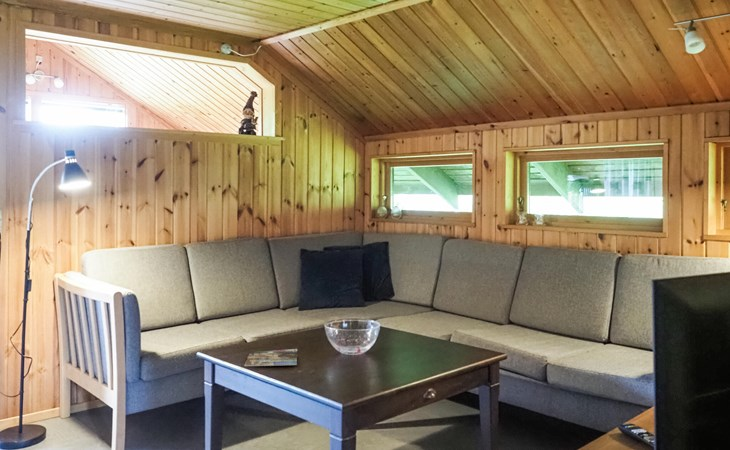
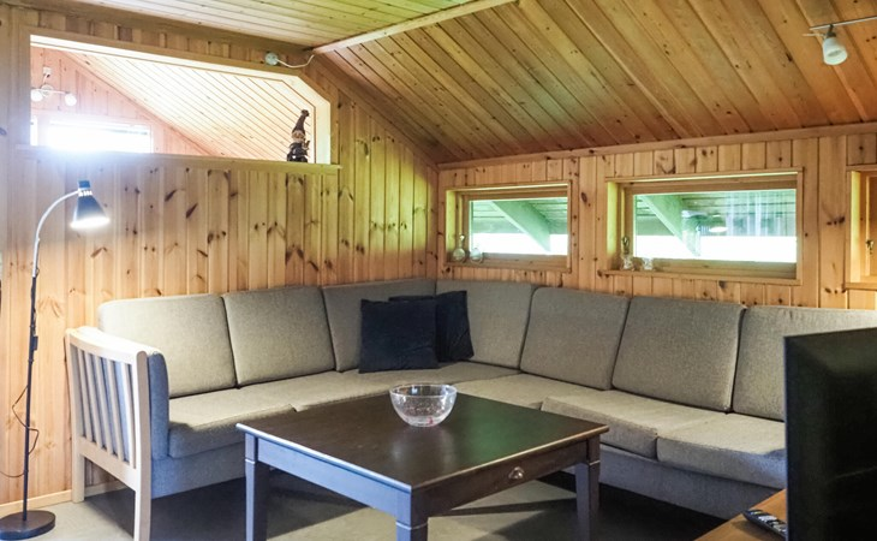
- magazine [243,348,298,367]
